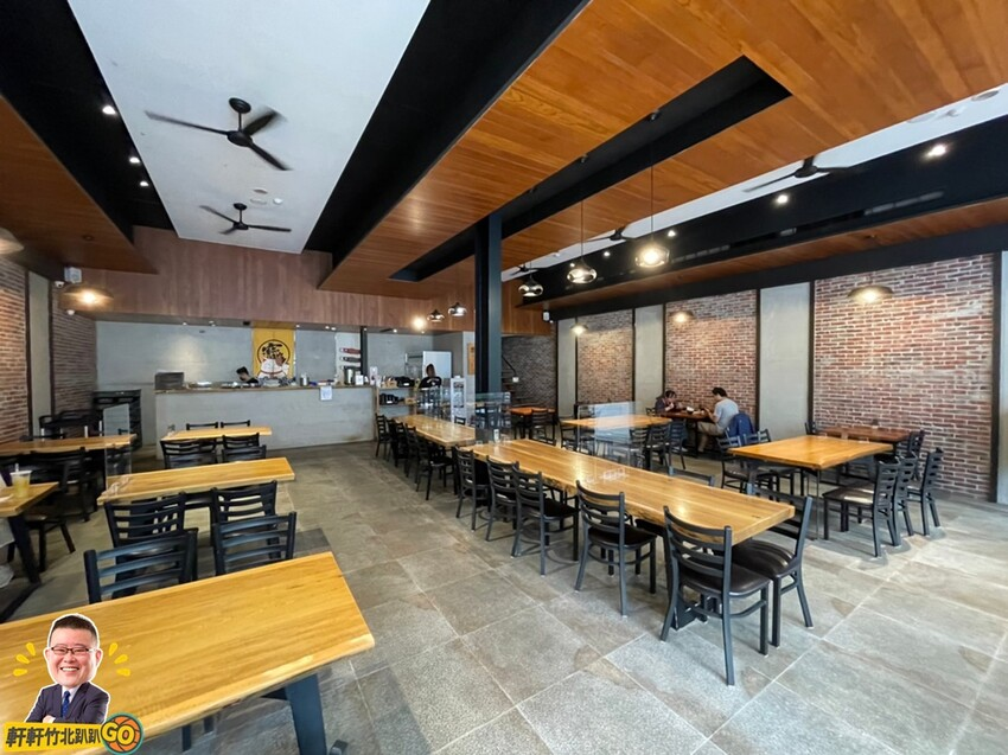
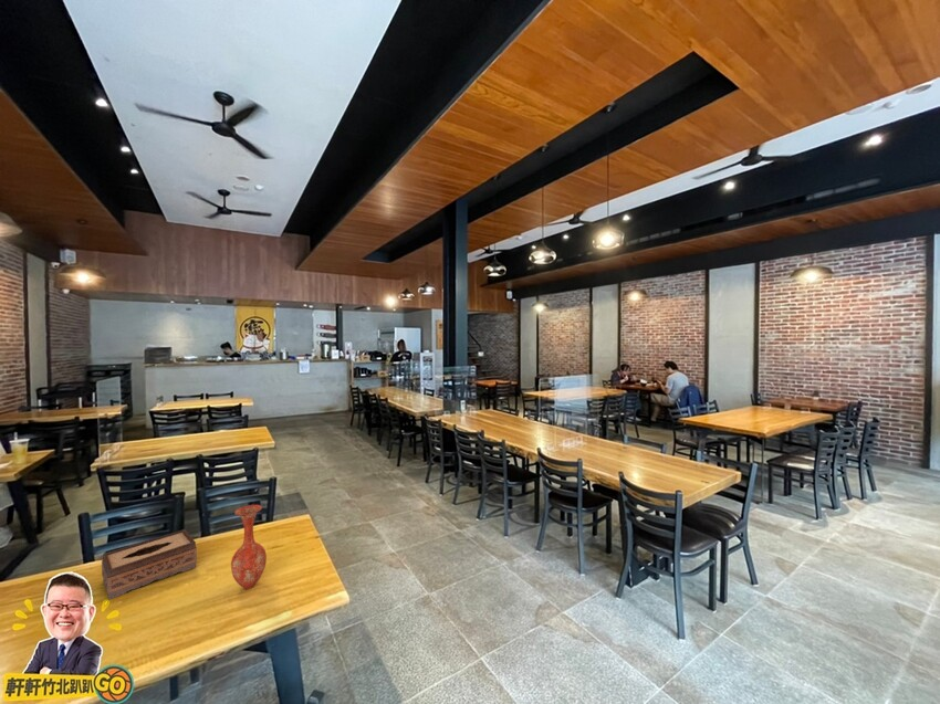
+ vase [230,504,268,590]
+ tissue box [101,528,198,601]
